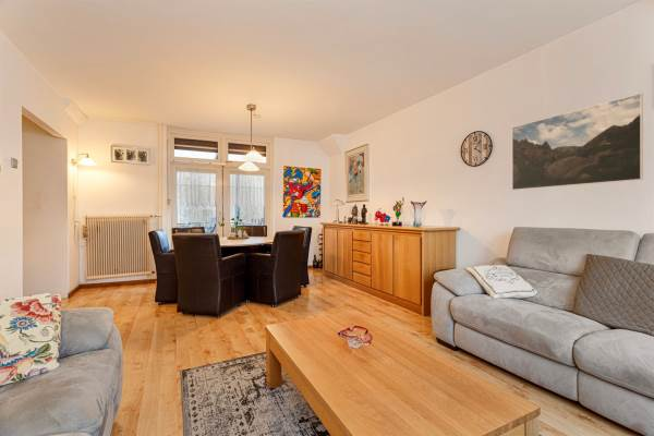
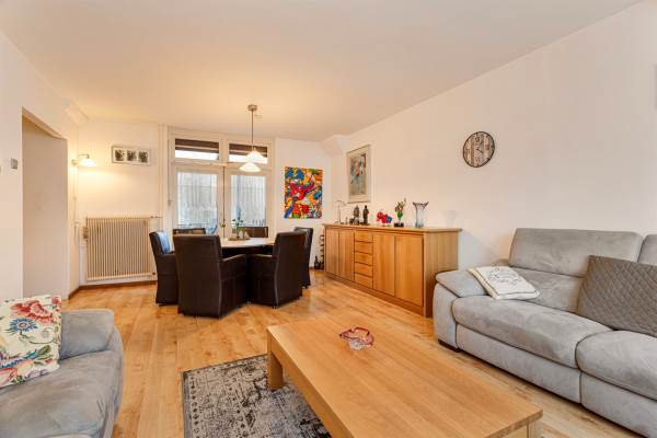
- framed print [511,93,644,191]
